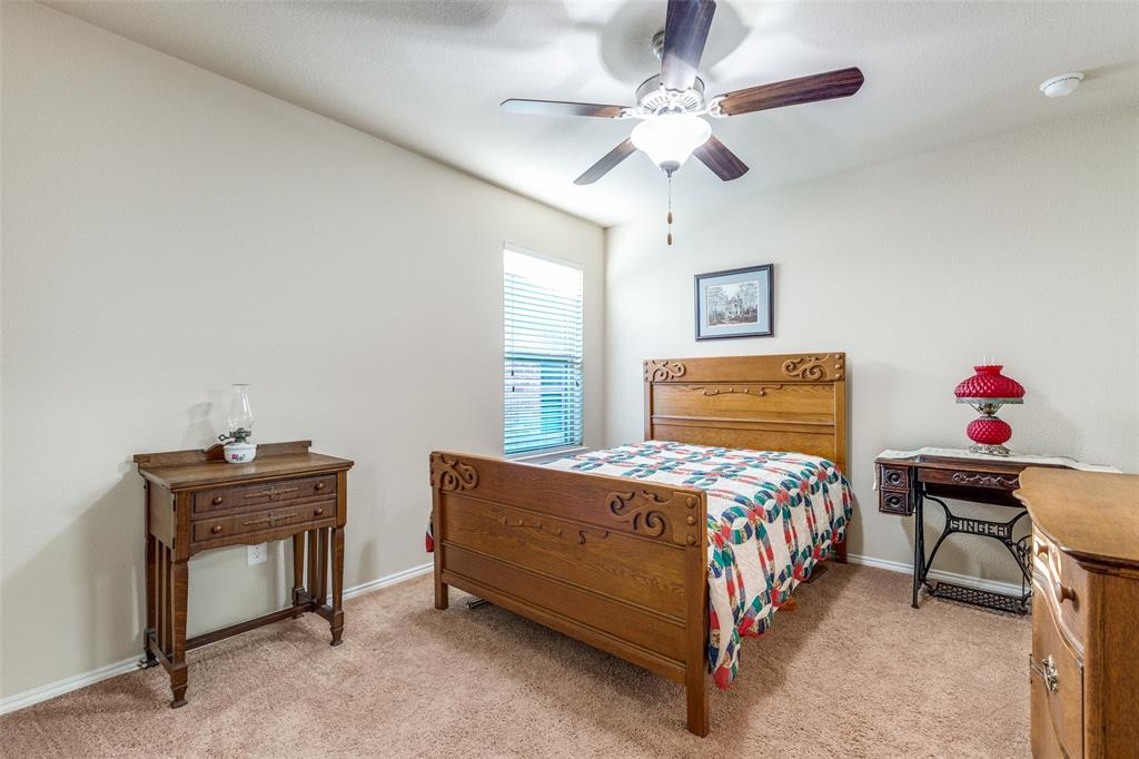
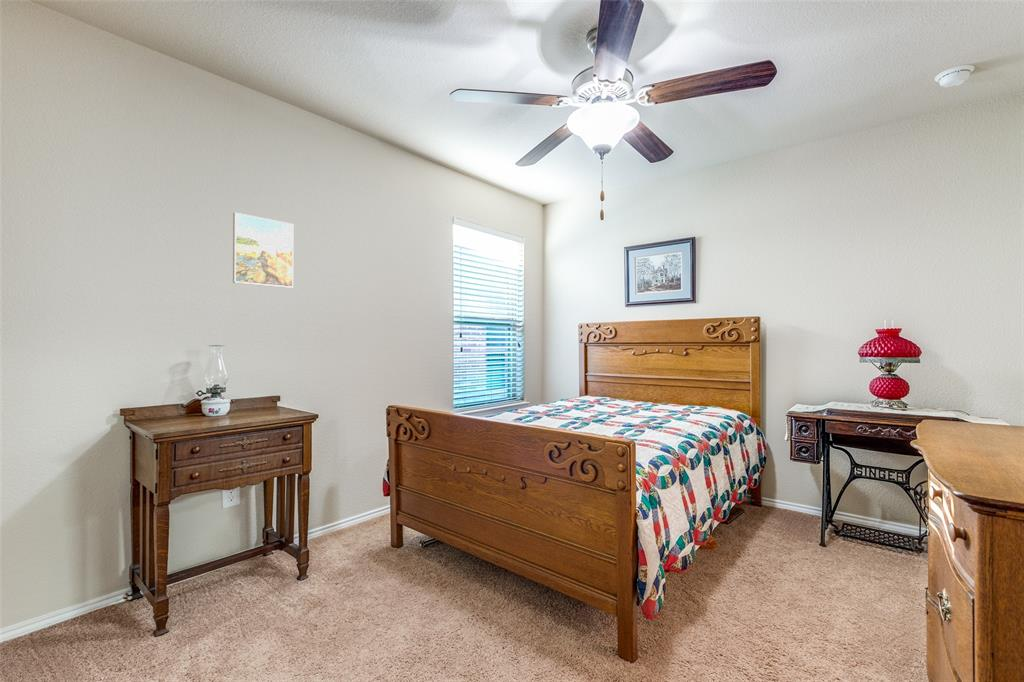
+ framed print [232,212,294,289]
